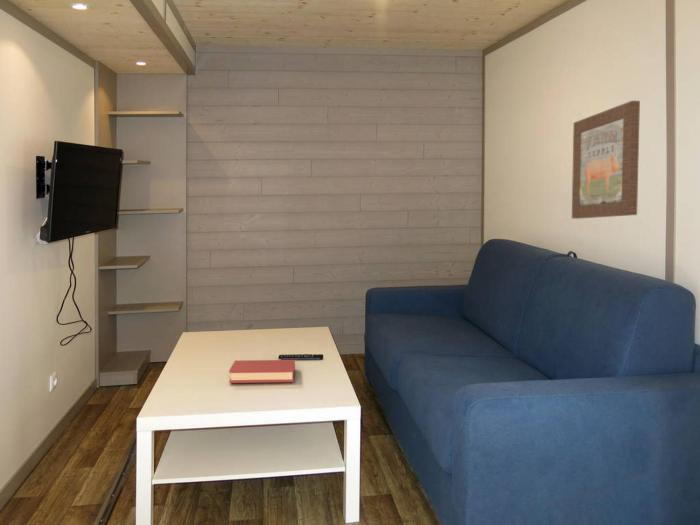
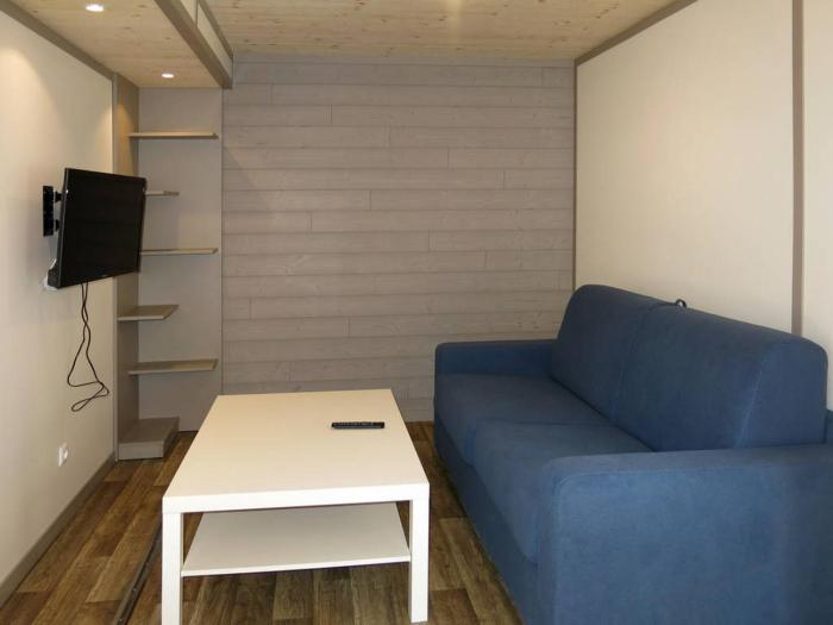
- hardback book [228,359,296,384]
- wall art [571,100,641,220]
